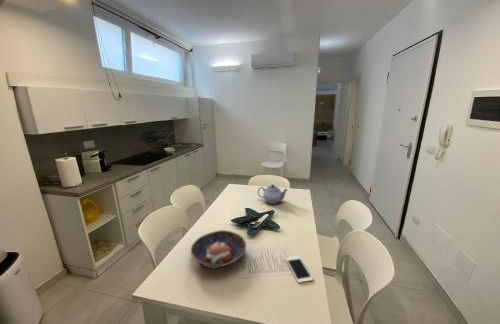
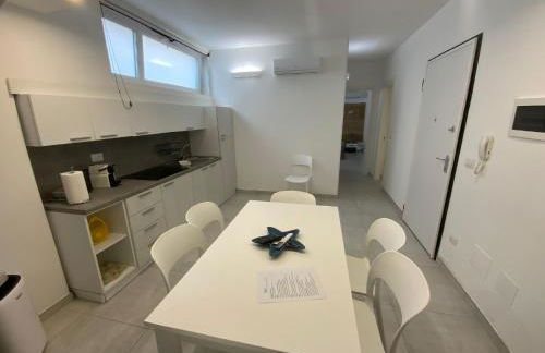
- bowl [190,229,247,270]
- teapot [257,183,289,205]
- cell phone [285,255,314,284]
